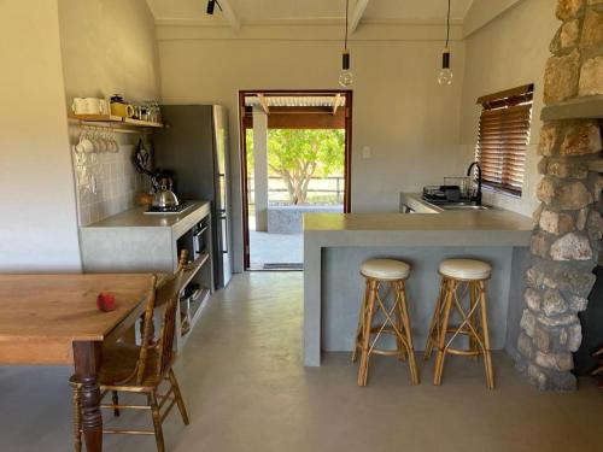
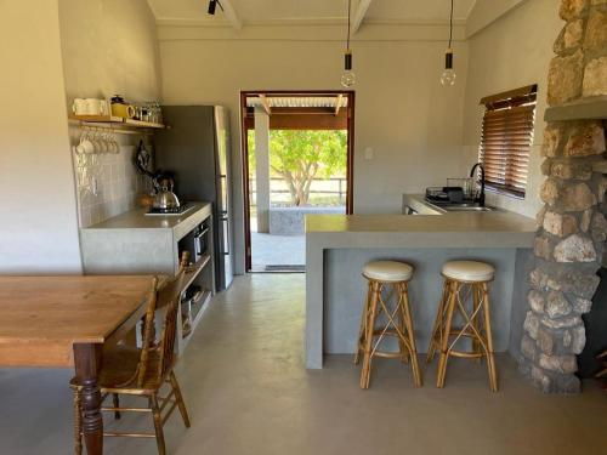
- fruit [95,290,117,312]
